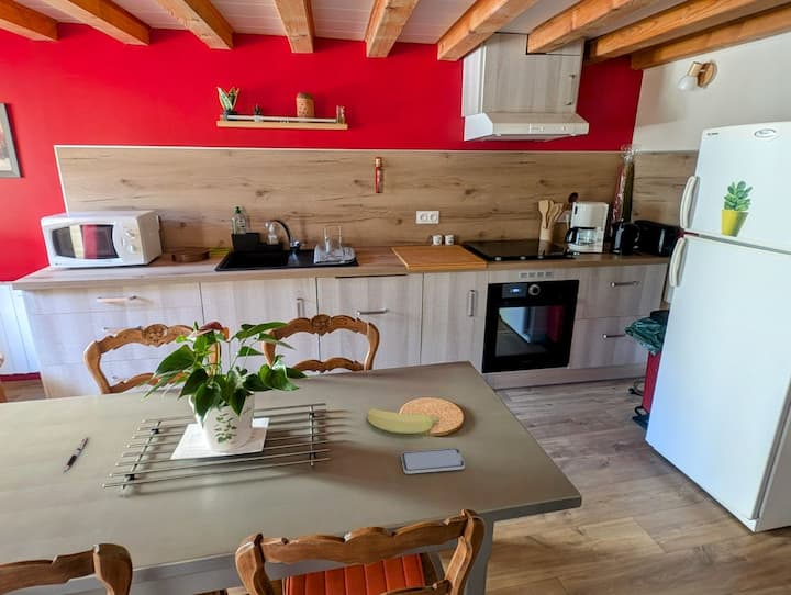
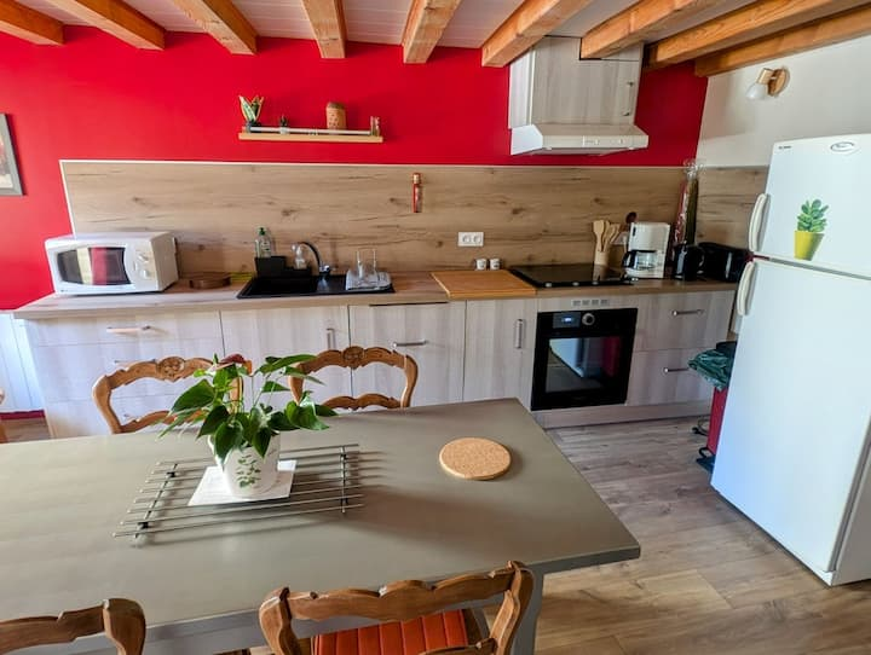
- pen [63,435,89,472]
- smartphone [400,447,466,475]
- banana [366,408,442,435]
